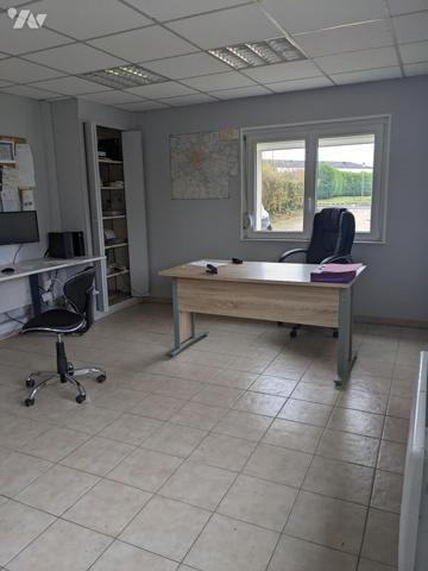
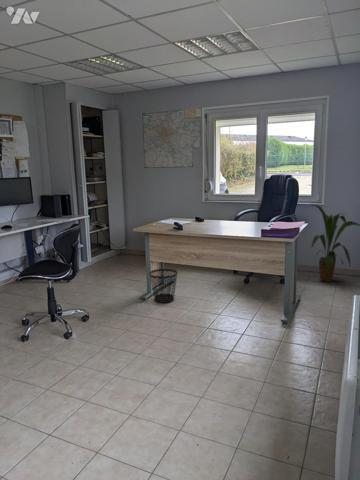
+ house plant [308,203,360,283]
+ wastebasket [149,268,178,304]
